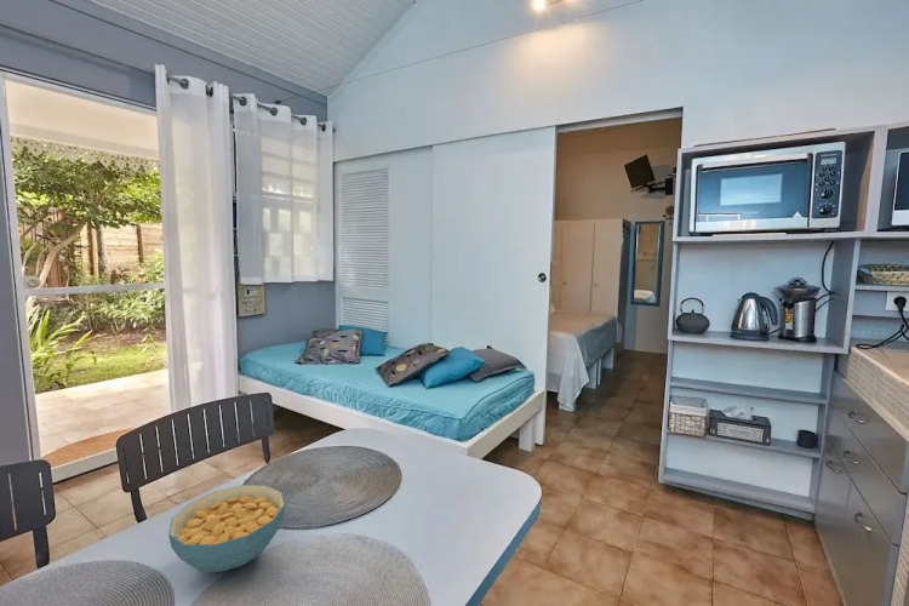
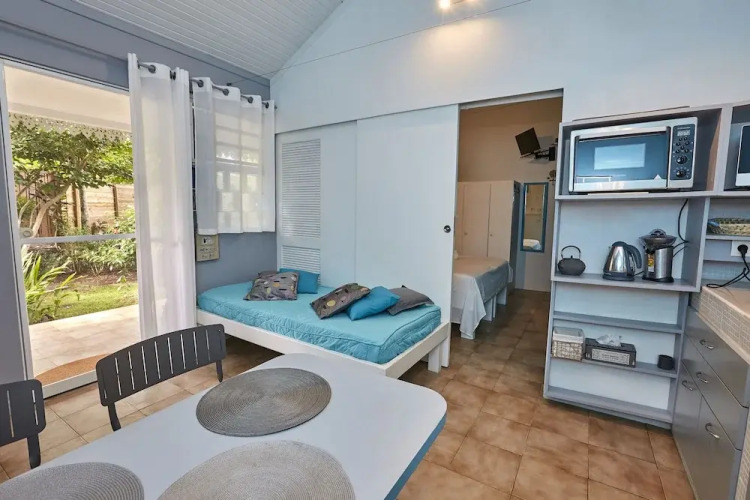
- cereal bowl [167,484,286,573]
